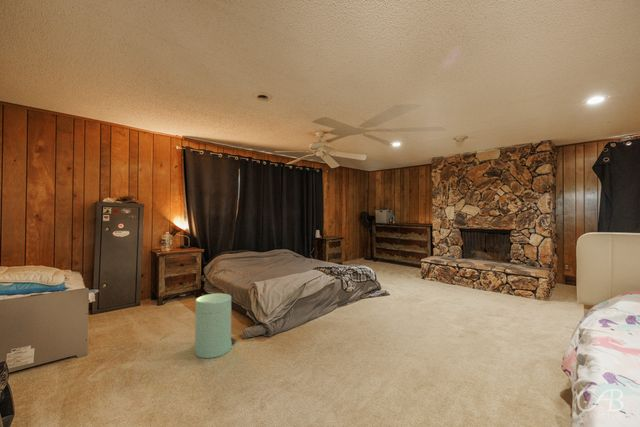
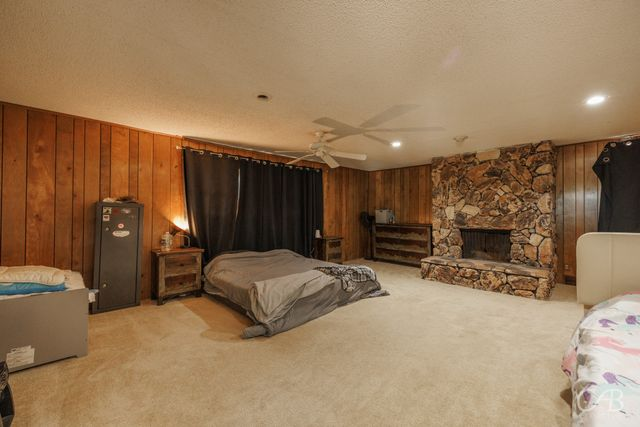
- trash can [194,292,238,359]
